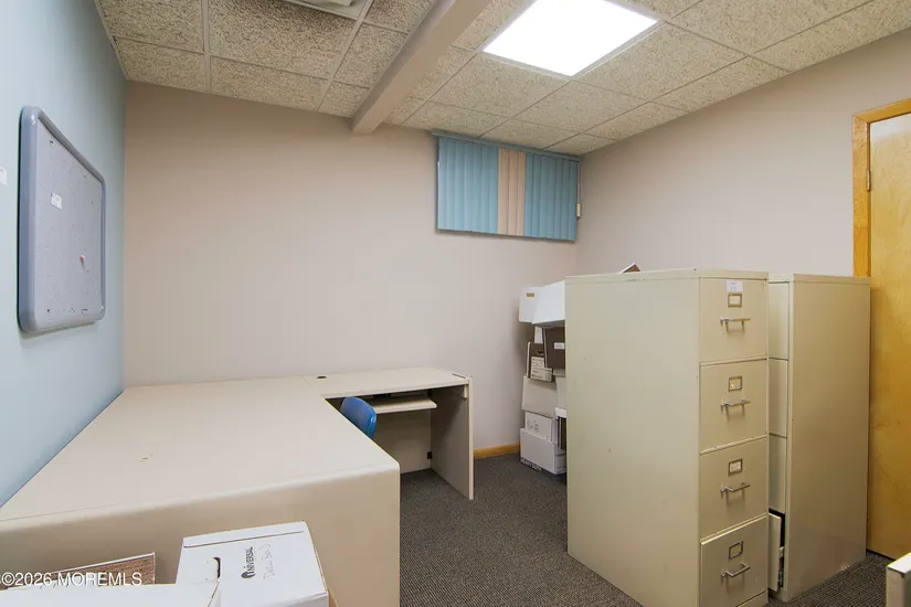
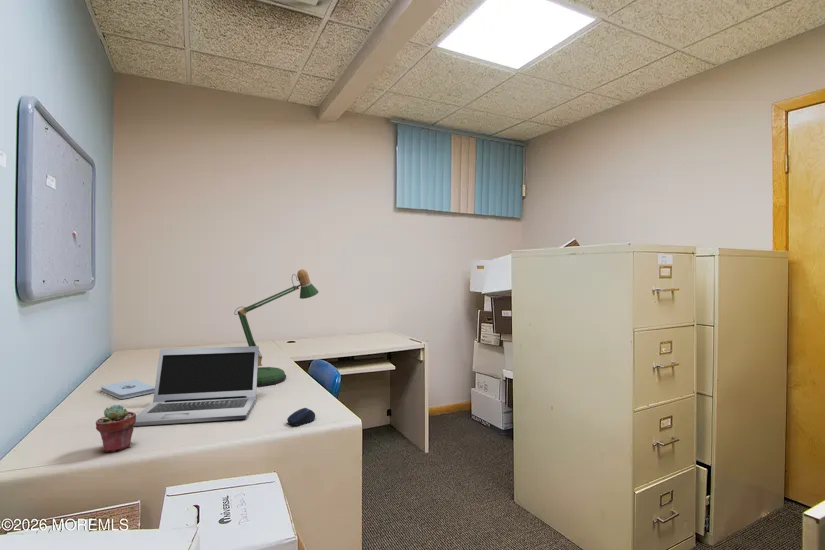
+ notepad [100,379,155,400]
+ laptop [133,345,260,427]
+ desk lamp [233,268,320,387]
+ potted succulent [95,404,137,453]
+ computer mouse [286,407,316,427]
